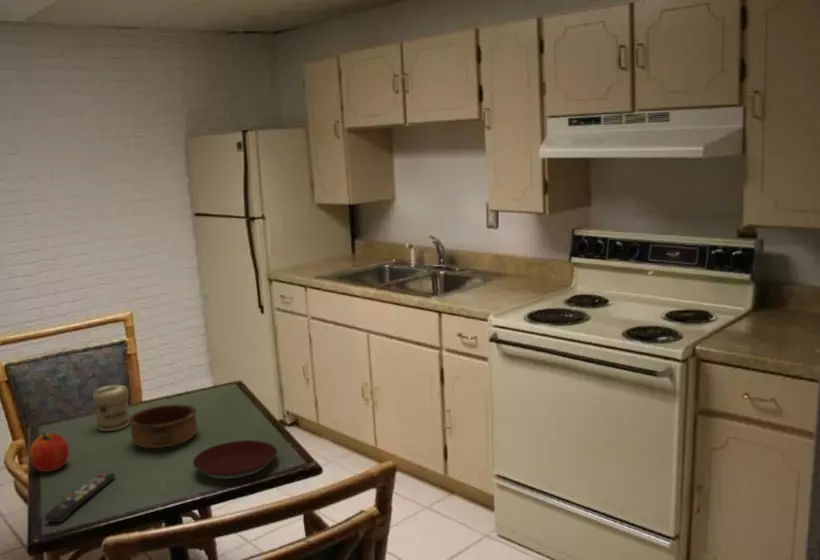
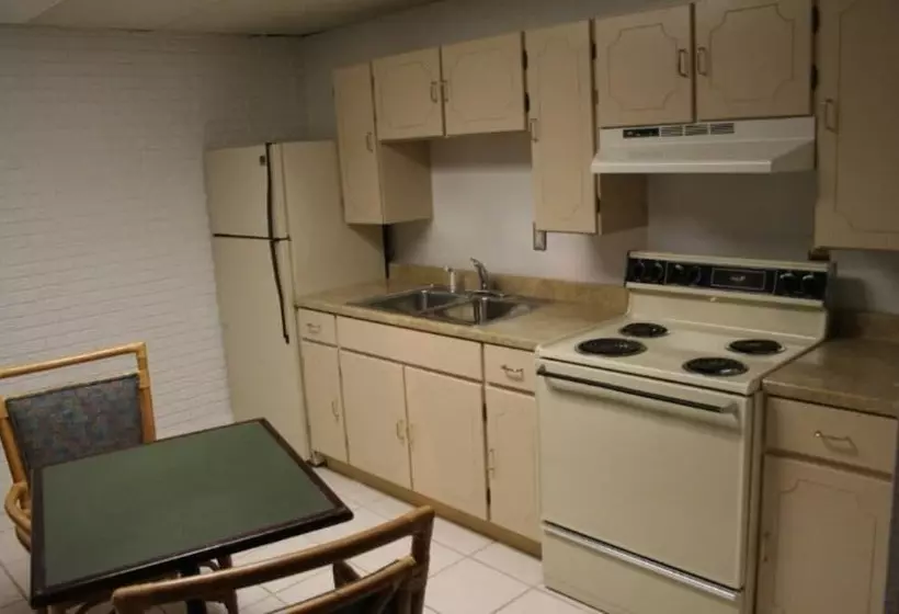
- jar [92,384,130,432]
- apple [28,432,70,473]
- remote control [44,472,116,523]
- bowl [128,404,198,449]
- plate [192,439,278,480]
